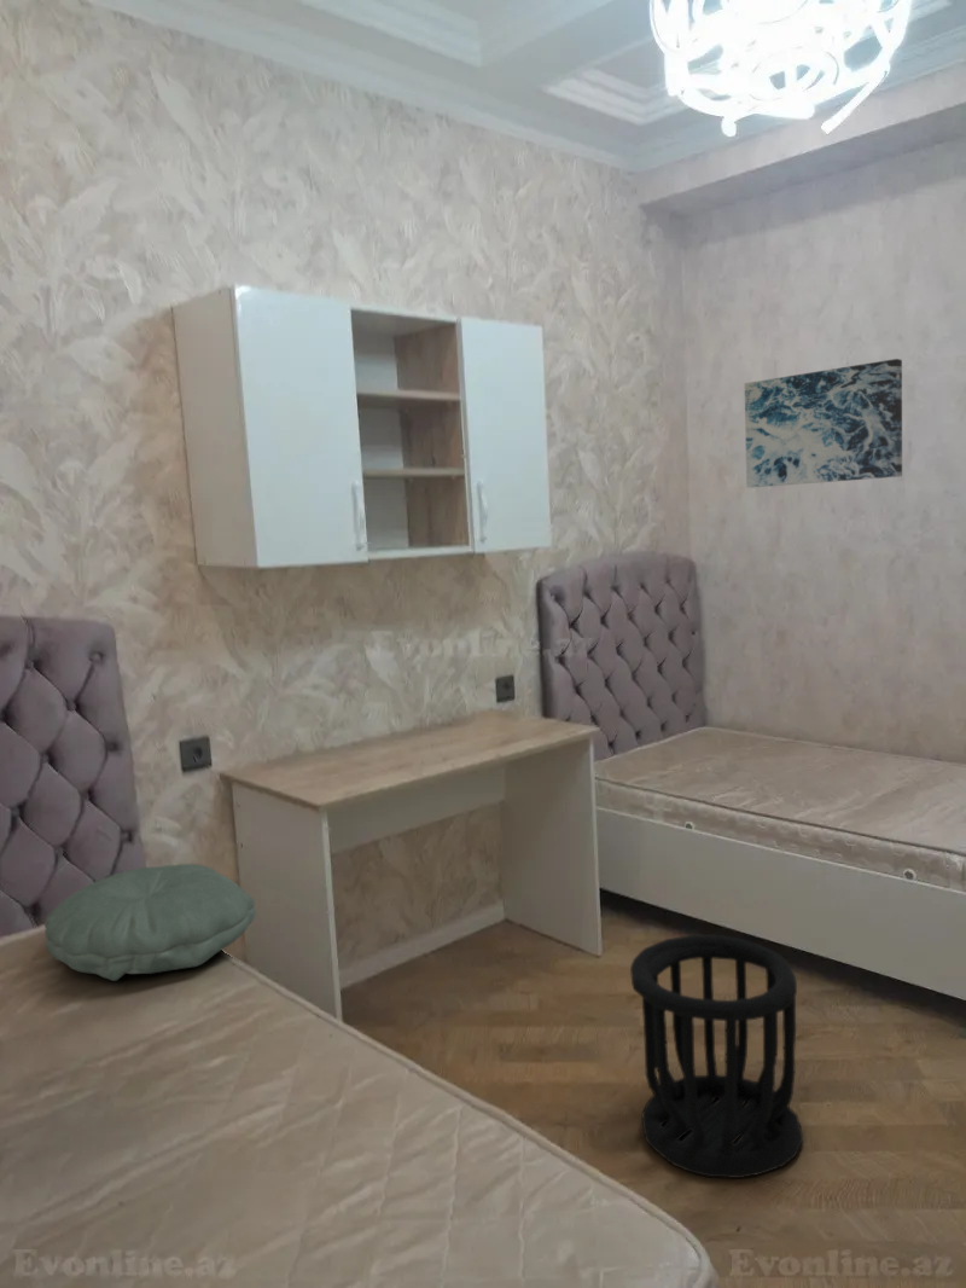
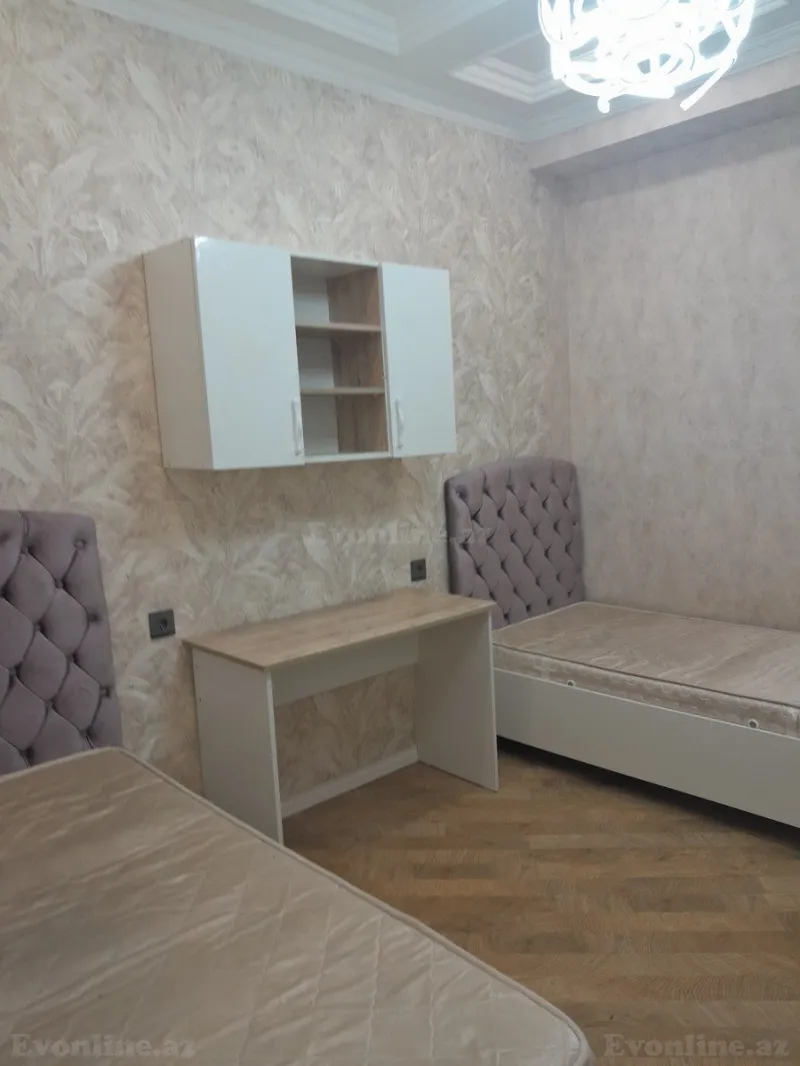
- wastebasket [629,934,804,1179]
- wall art [744,358,903,488]
- pillow [43,863,257,982]
